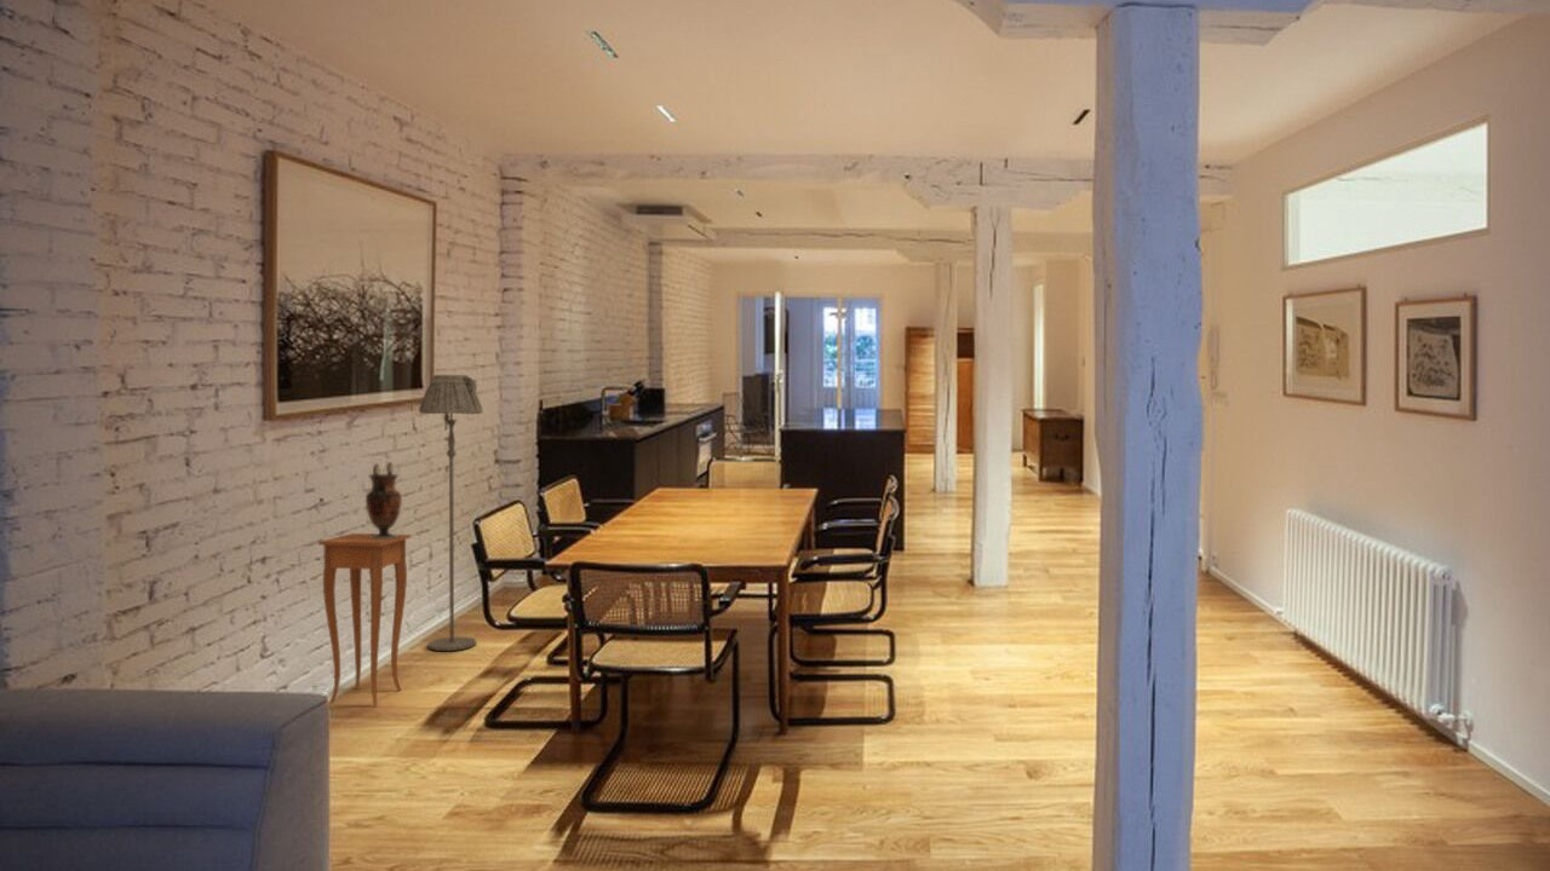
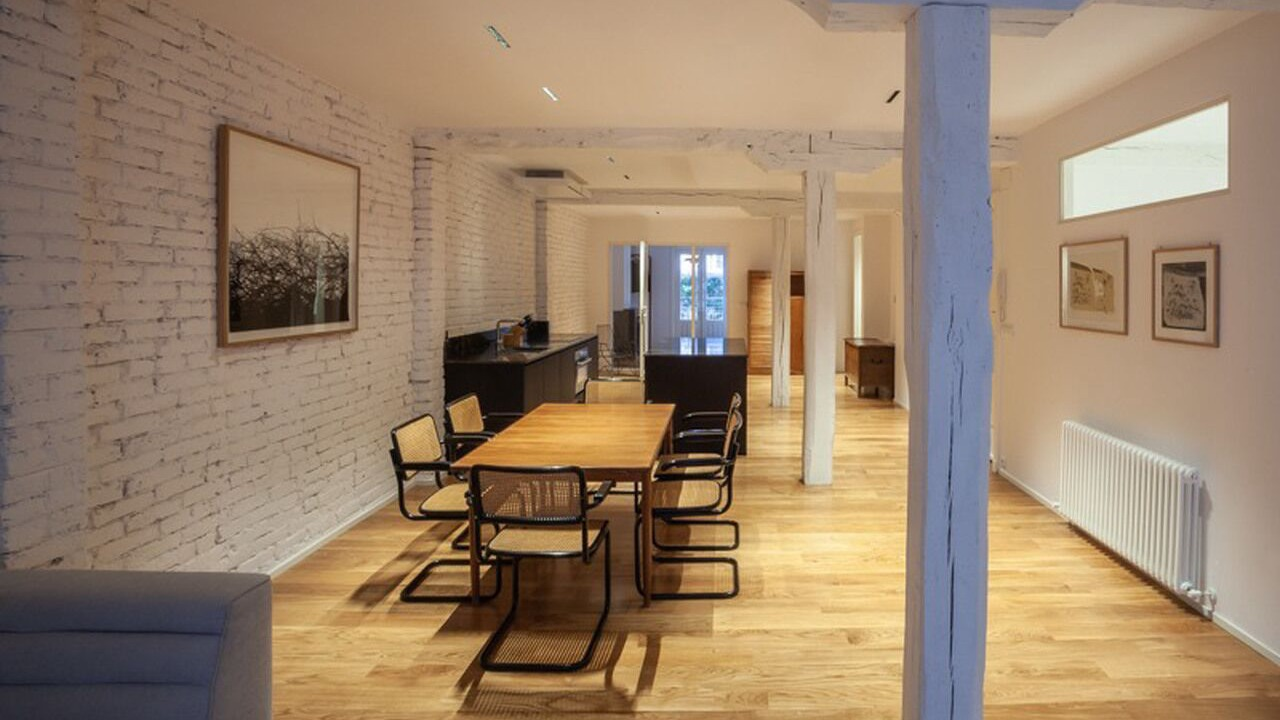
- side table [317,532,412,706]
- vase [364,461,403,538]
- floor lamp [418,374,484,652]
